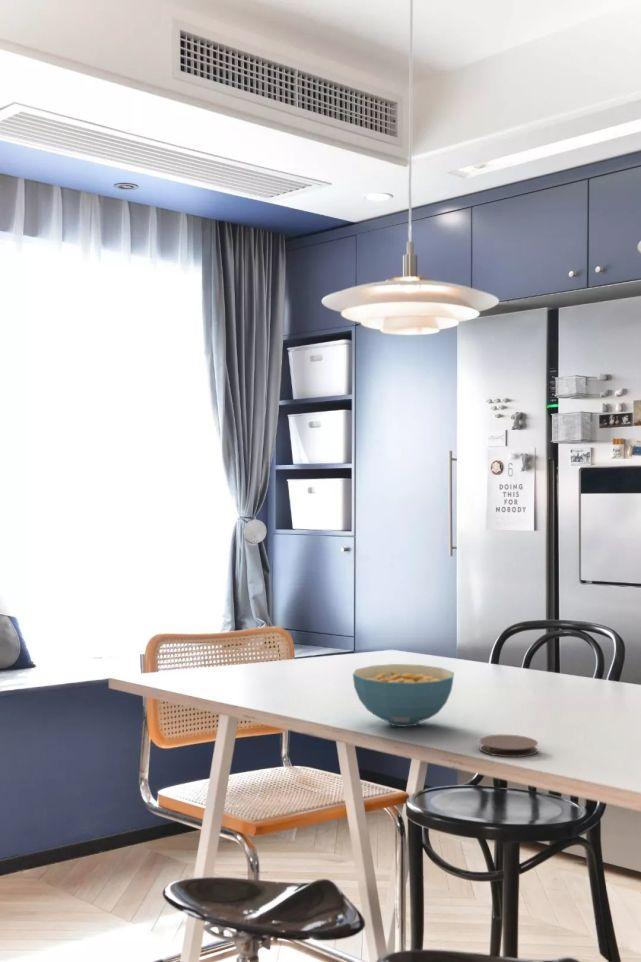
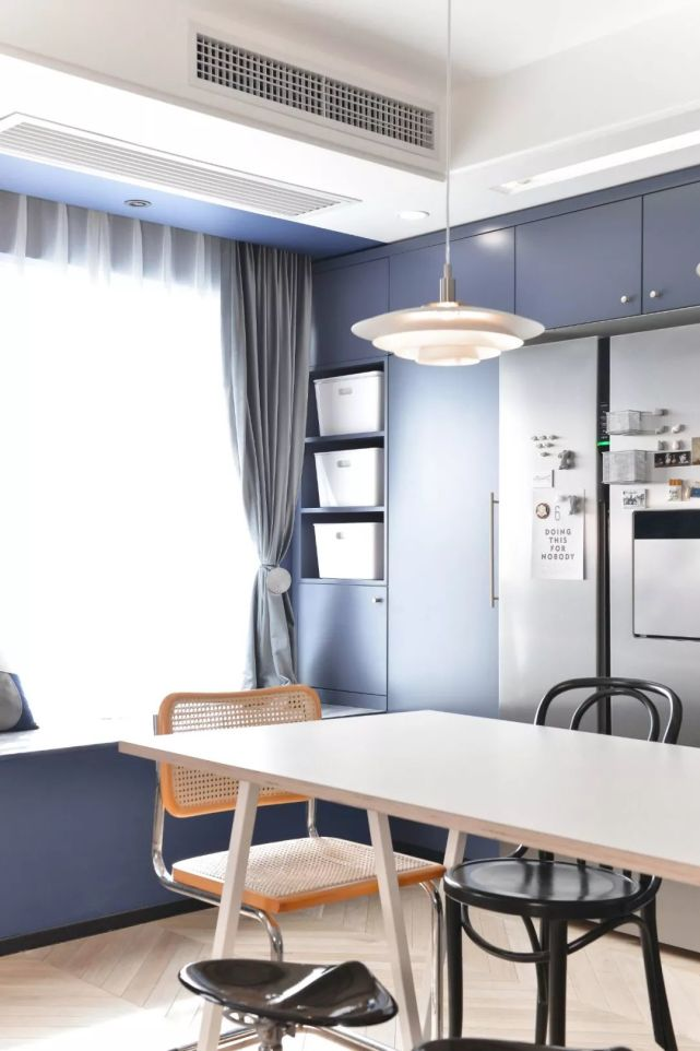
- cereal bowl [352,663,455,728]
- coaster [478,734,539,758]
